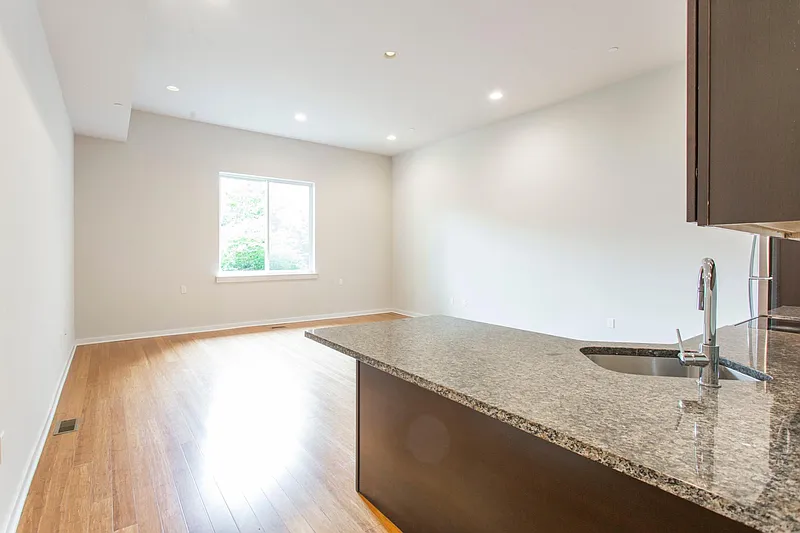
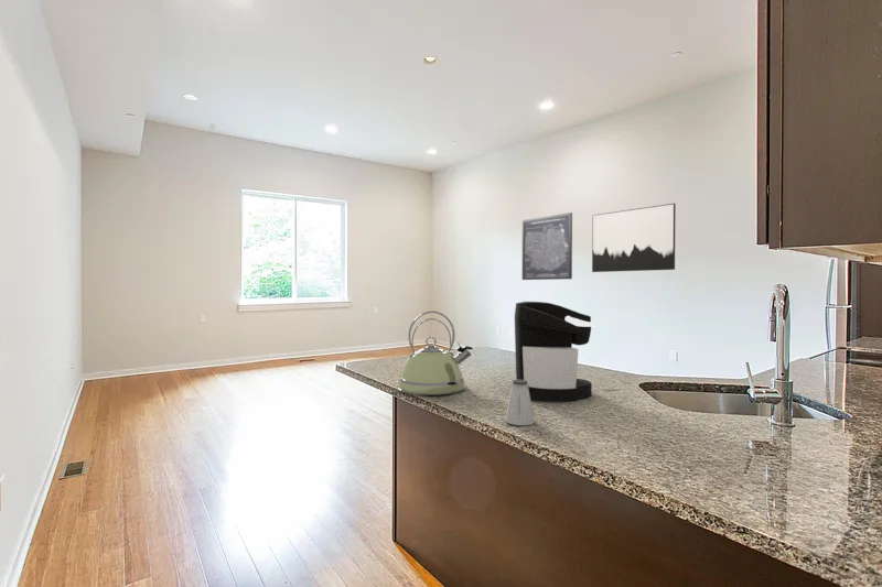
+ kettle [397,309,474,396]
+ saltshaker [504,379,536,426]
+ wall art [591,203,677,273]
+ wall art [521,211,573,281]
+ coffee maker [514,301,598,402]
